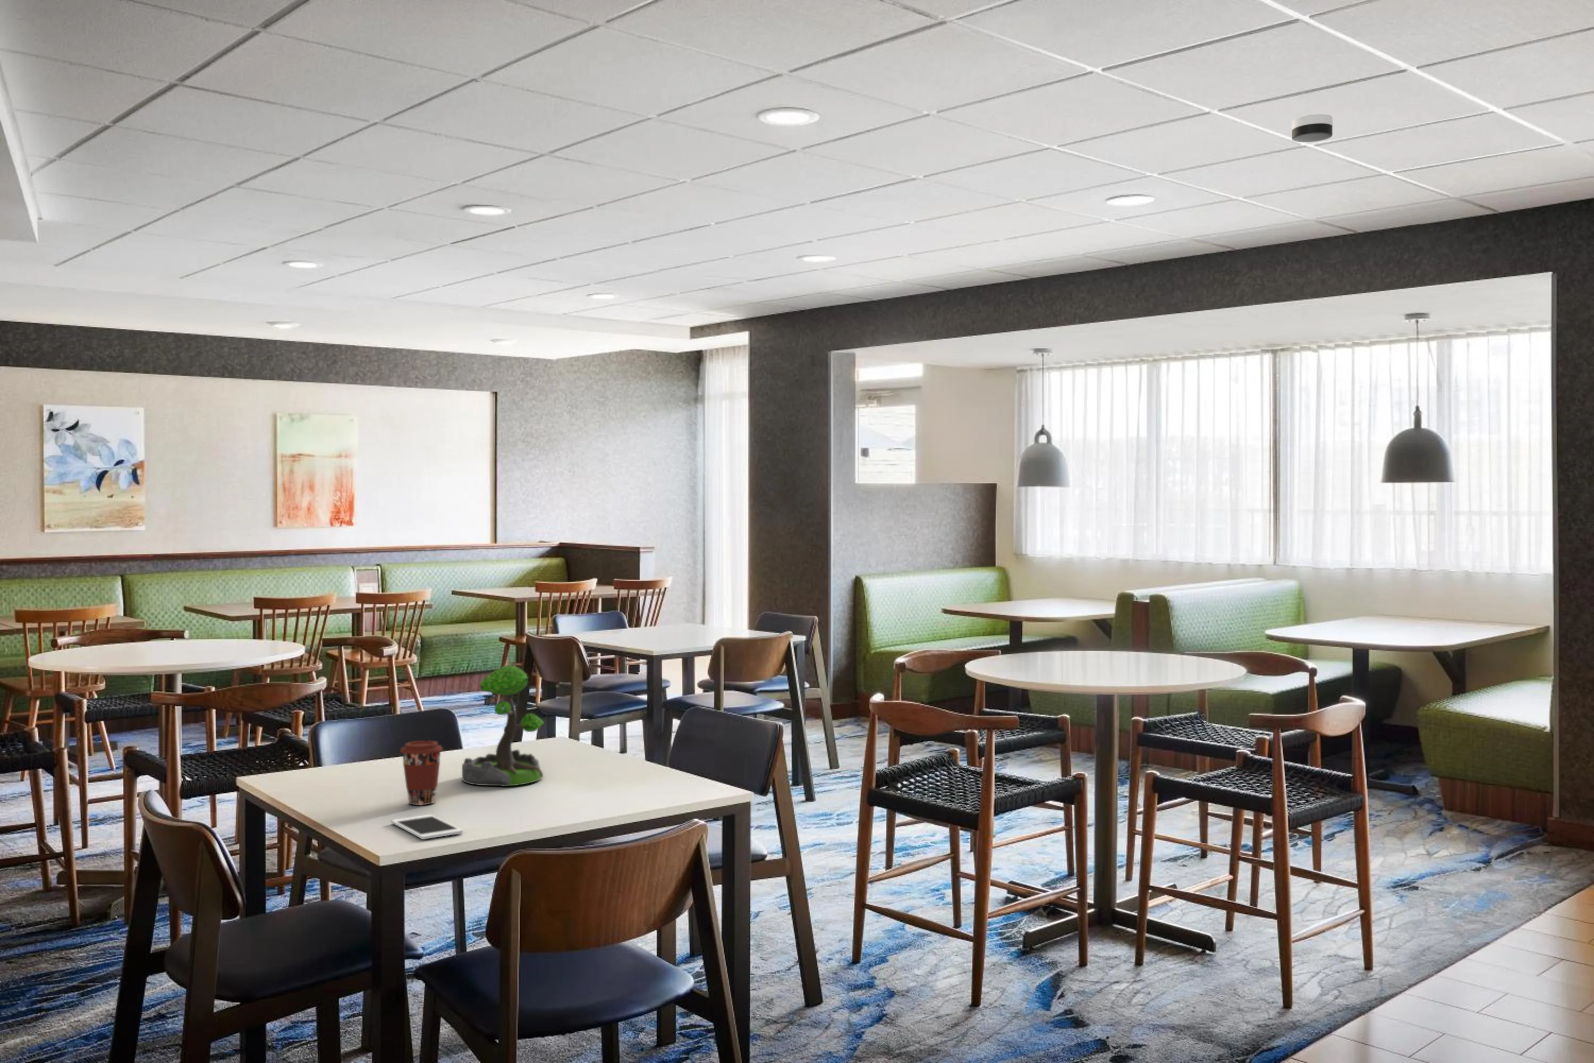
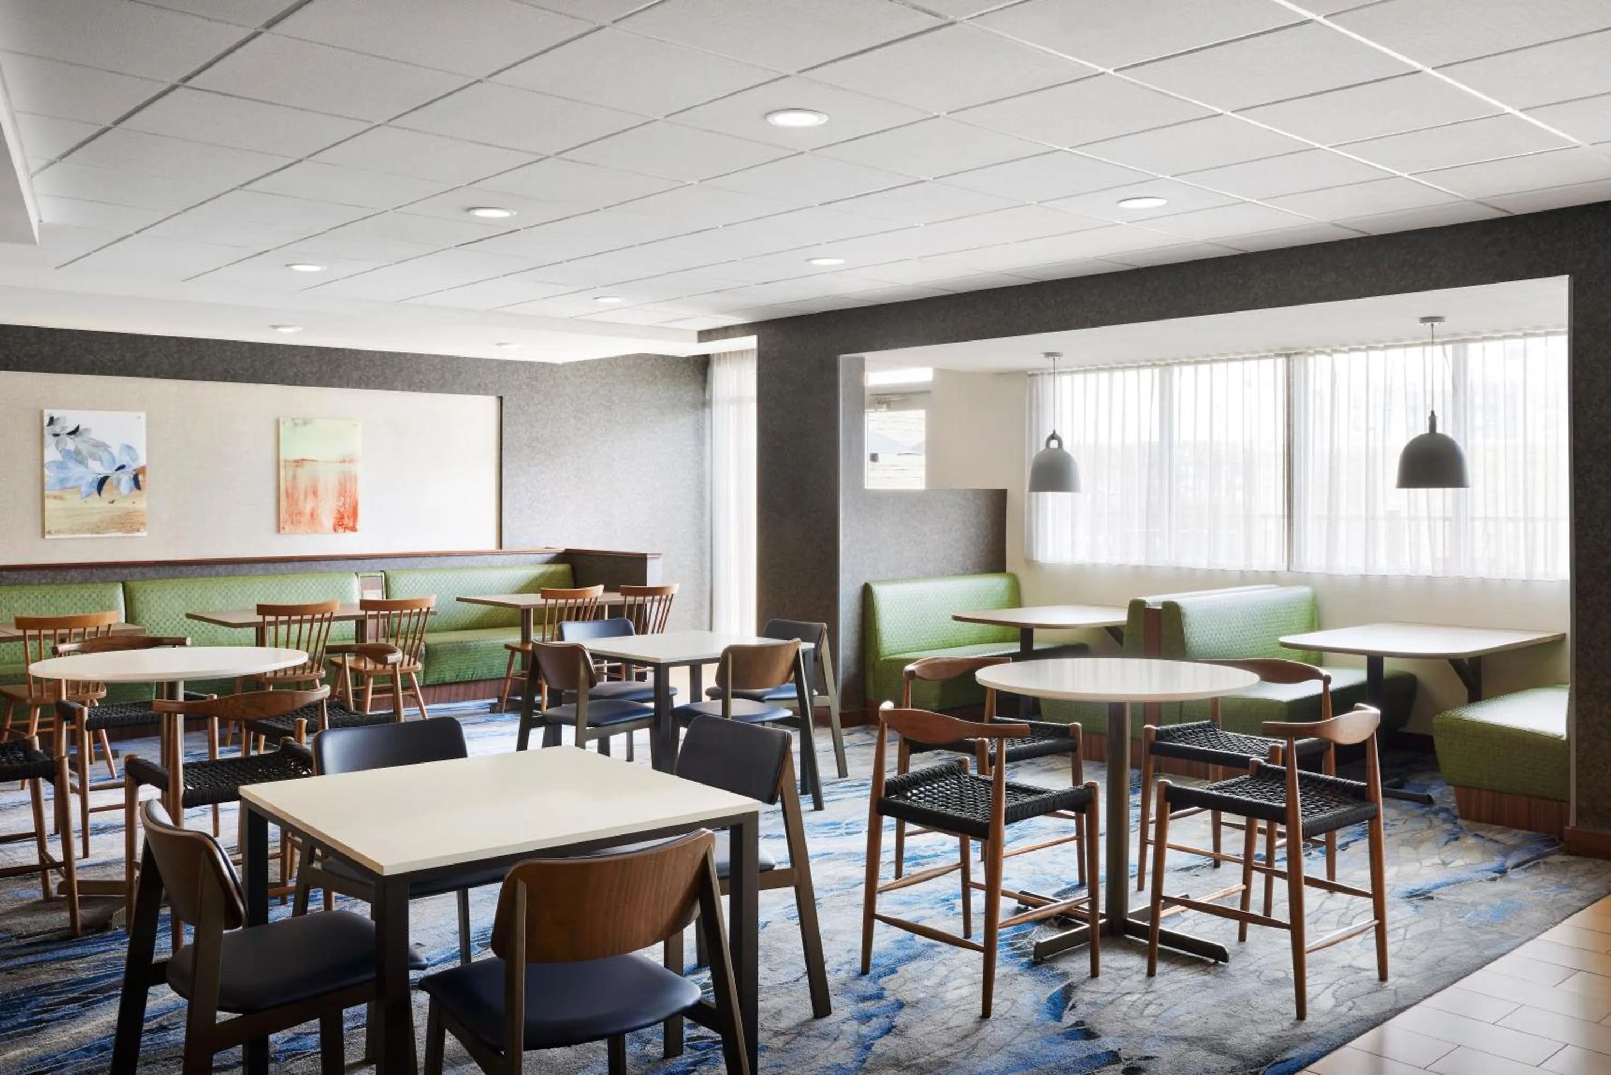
- cell phone [390,814,463,840]
- smoke detector [1291,114,1333,142]
- coffee cup [400,740,443,806]
- plant [462,664,545,787]
